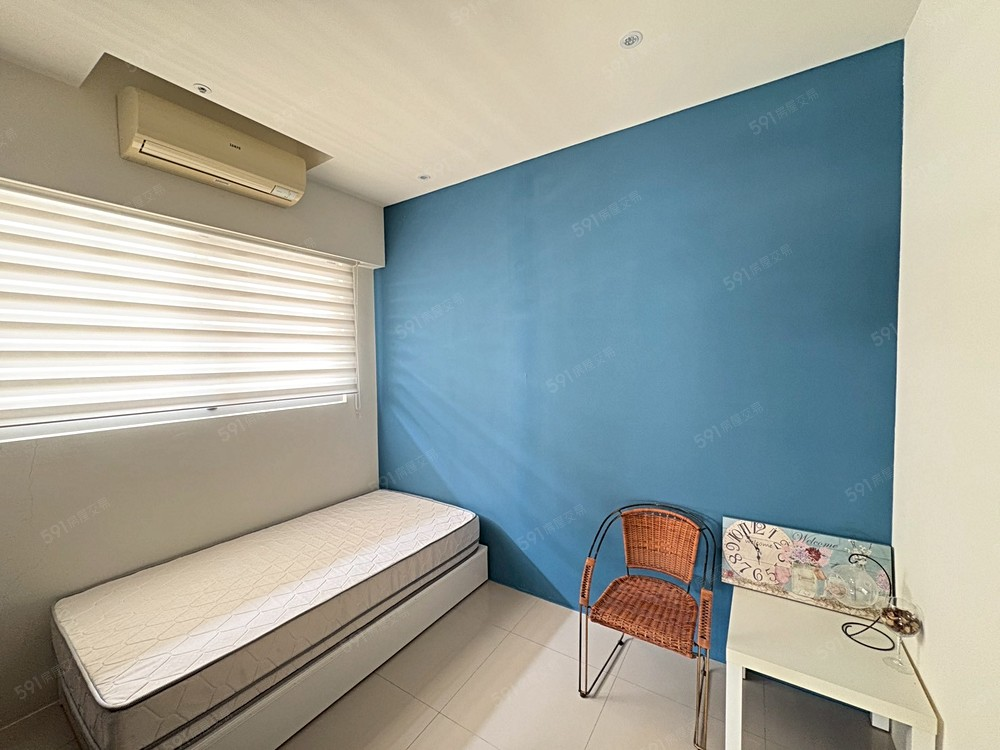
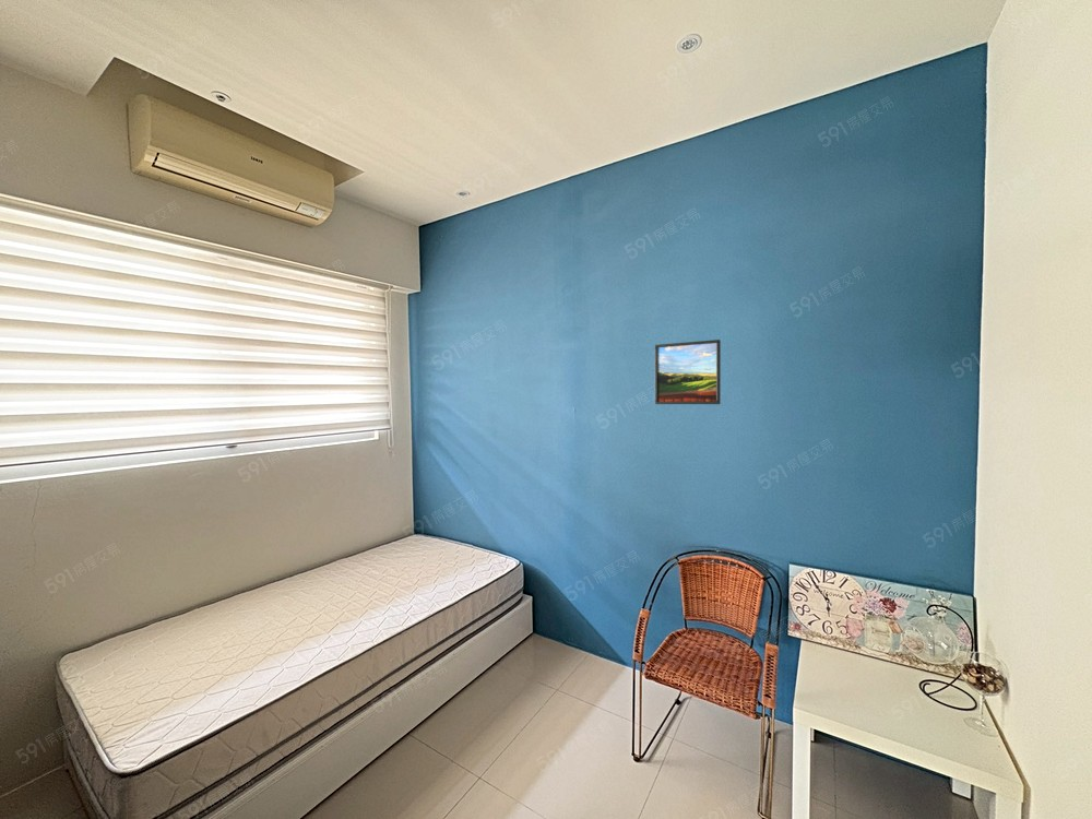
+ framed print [654,339,722,405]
